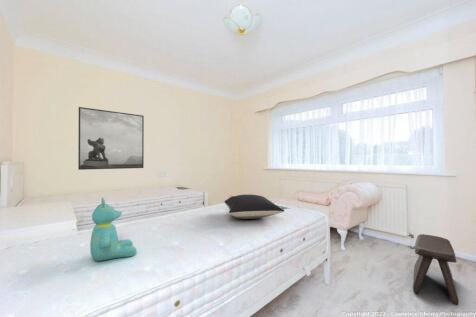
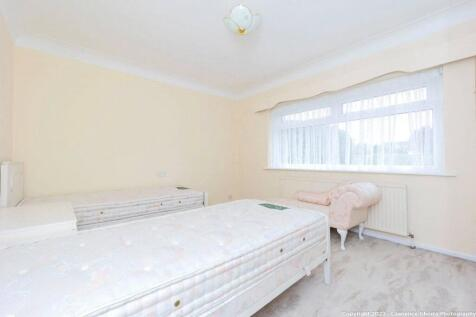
- teddy bear [89,196,137,262]
- pillow [223,194,285,220]
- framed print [77,106,145,171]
- stool [412,233,460,306]
